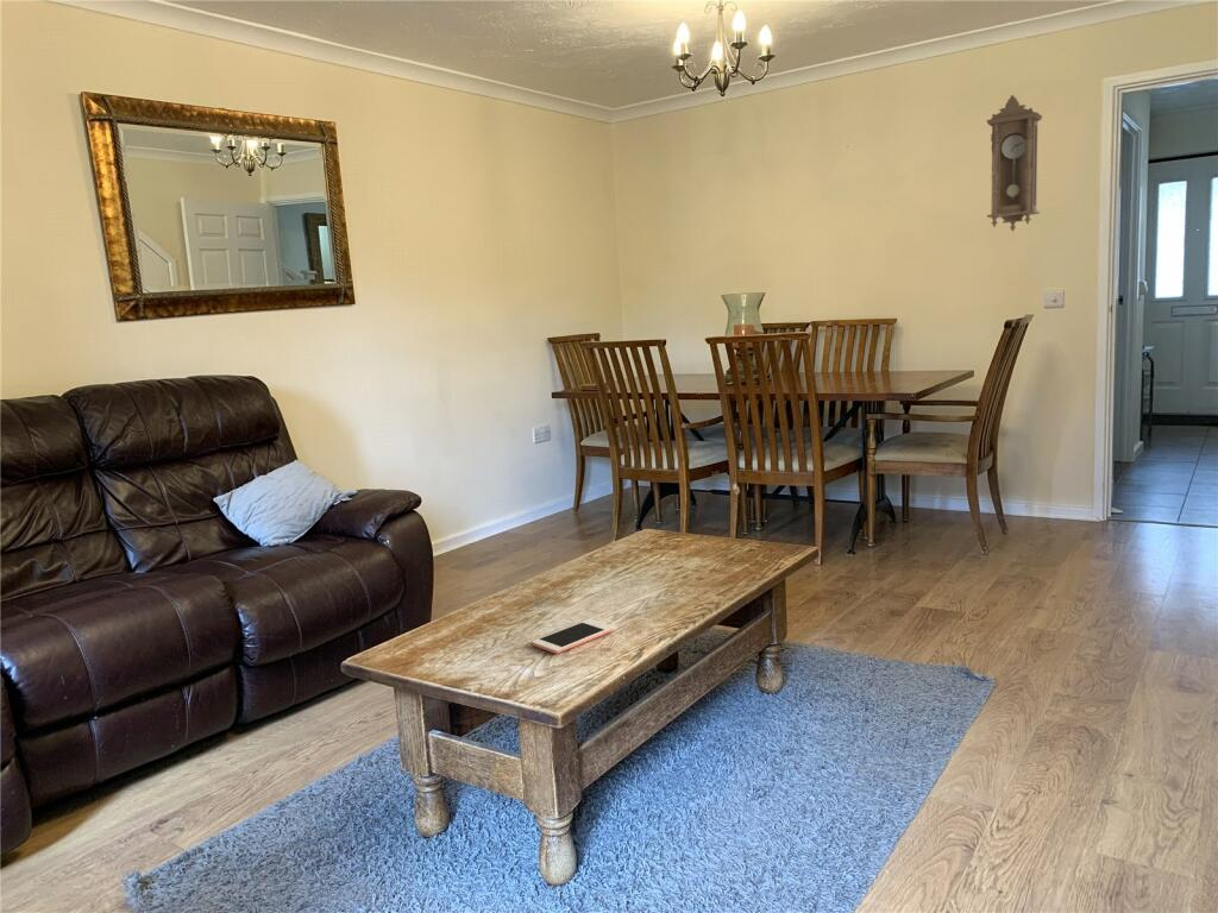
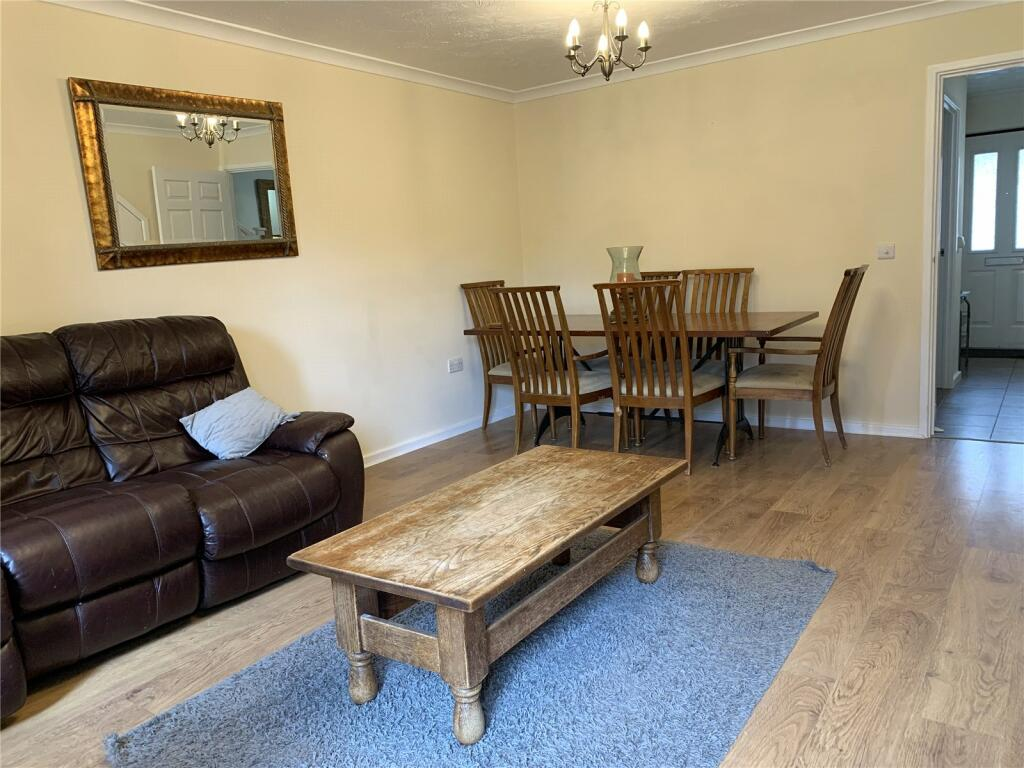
- pendulum clock [985,94,1043,233]
- cell phone [530,618,615,655]
